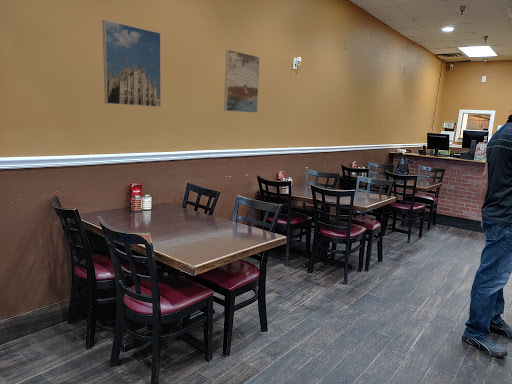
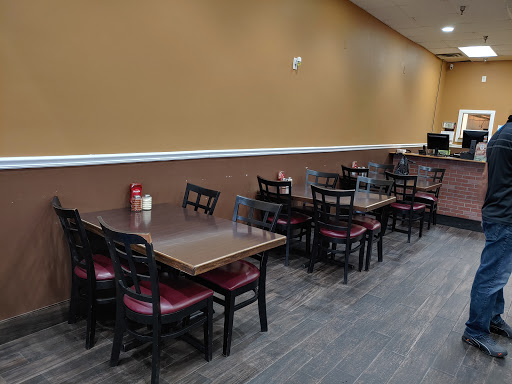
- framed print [102,19,162,108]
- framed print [223,49,261,114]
